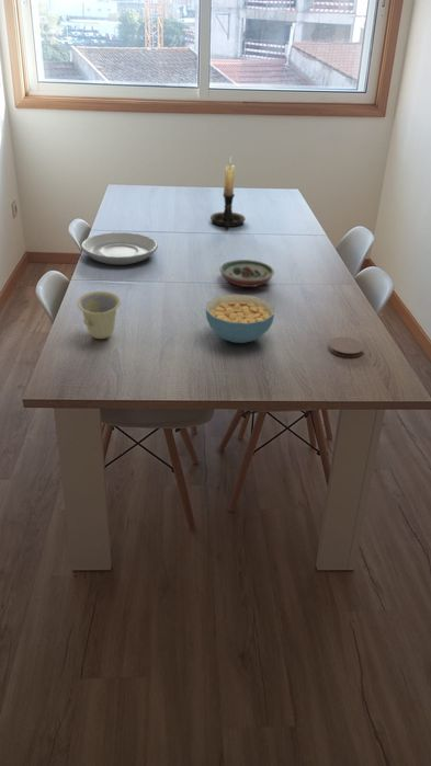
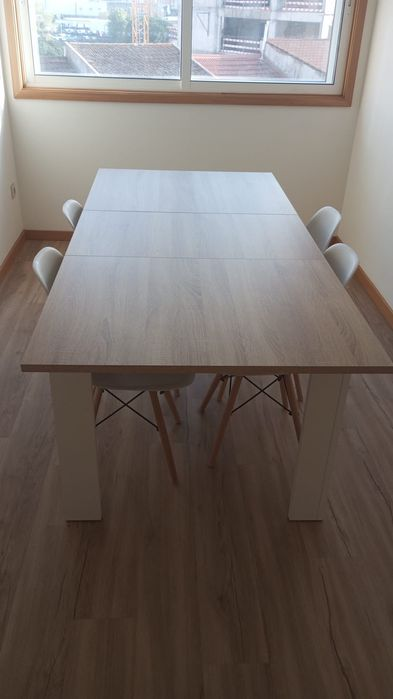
- plate [80,231,159,266]
- decorative bowl [218,259,275,288]
- cup [77,290,122,340]
- candle holder [209,155,246,229]
- coaster [328,336,365,358]
- cereal bowl [205,294,275,344]
